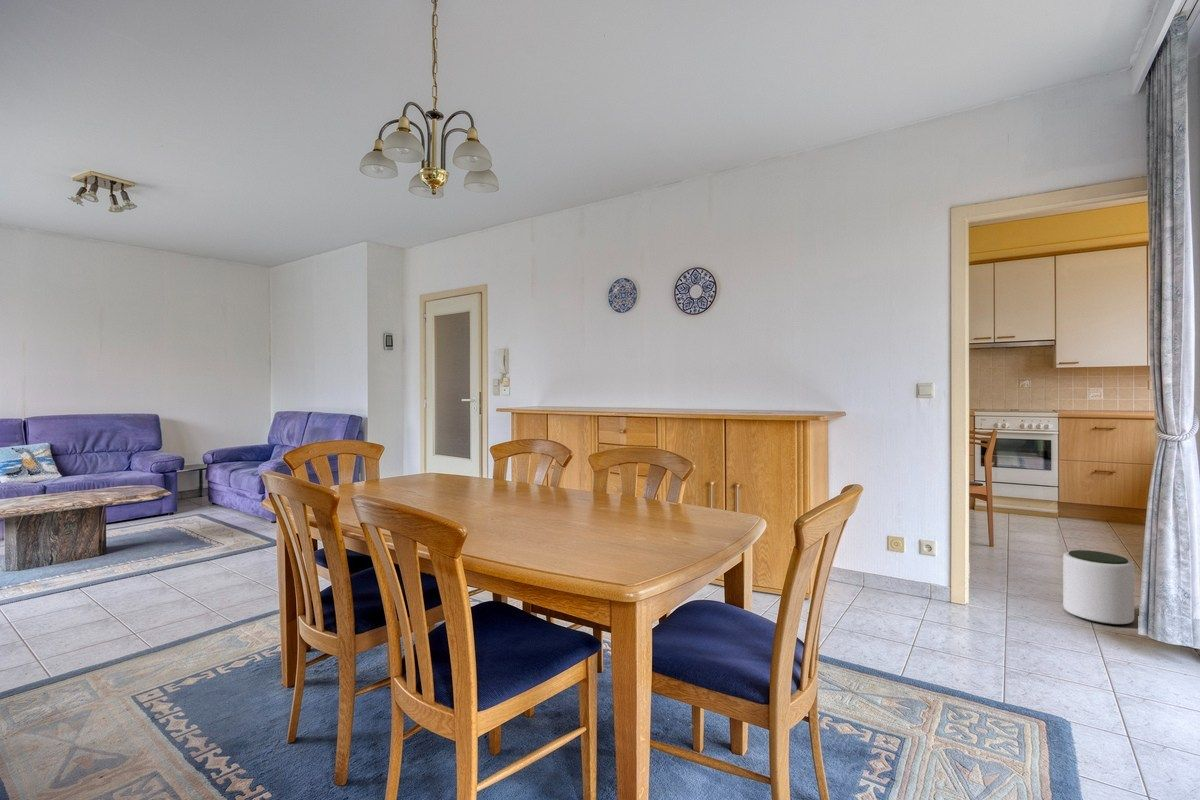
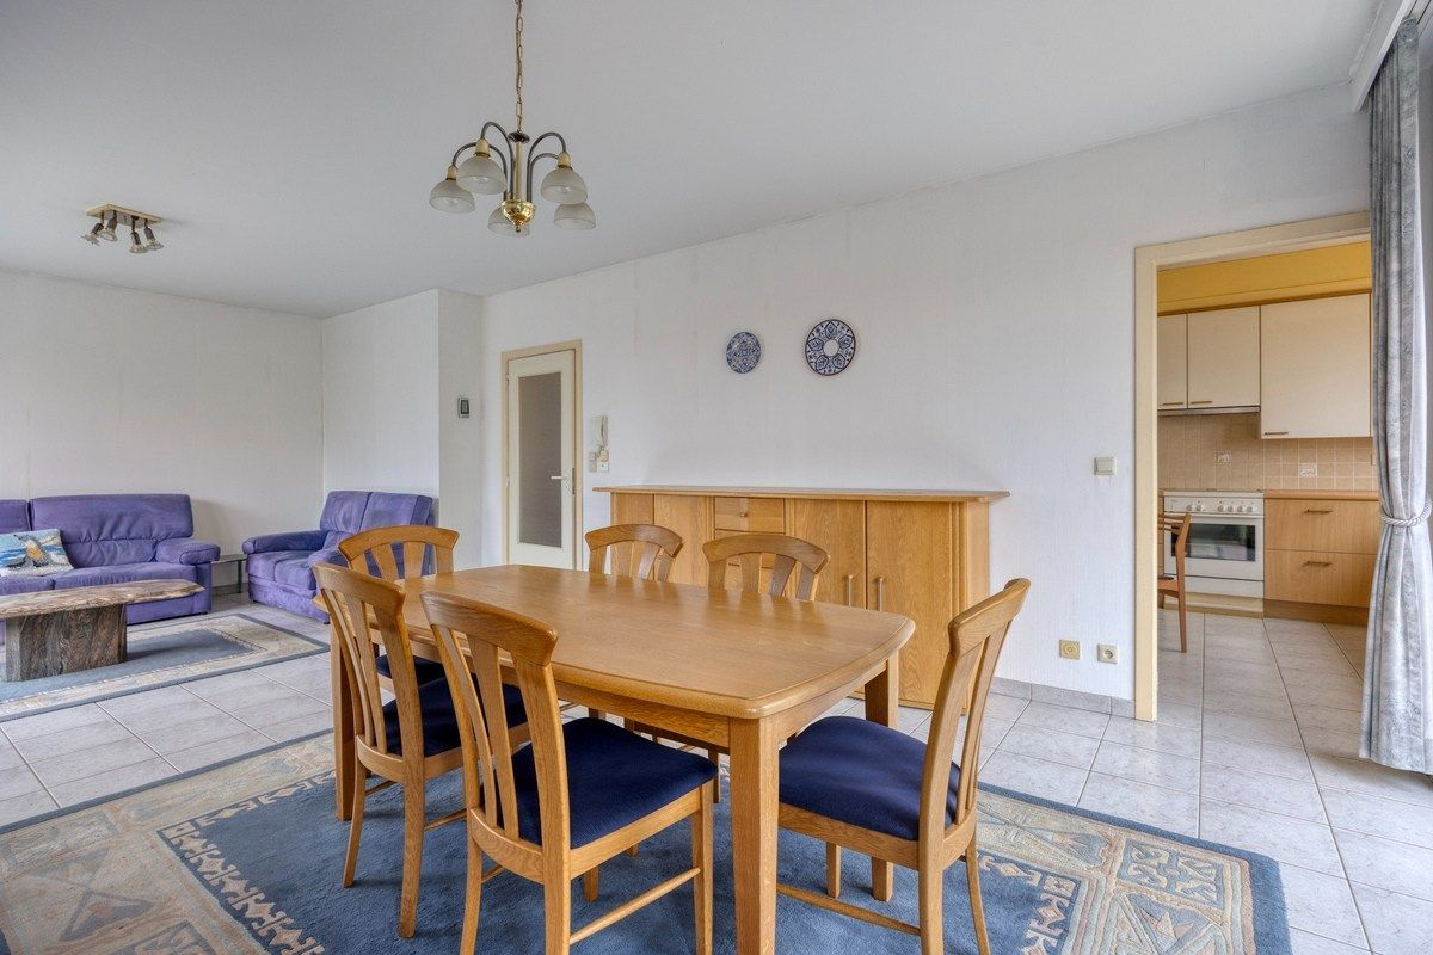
- plant pot [1062,549,1135,626]
